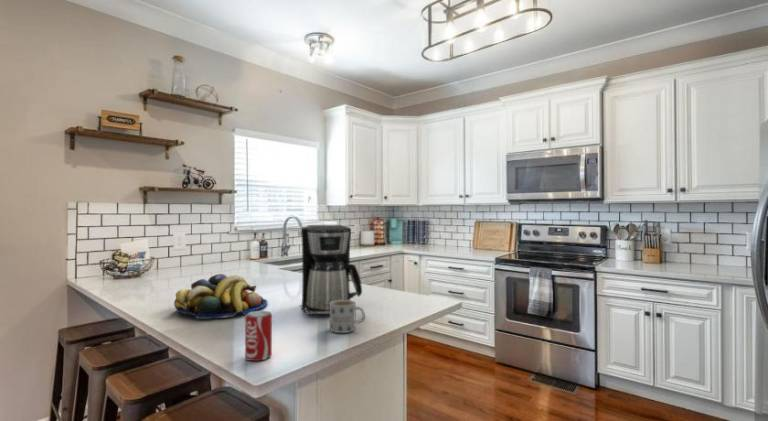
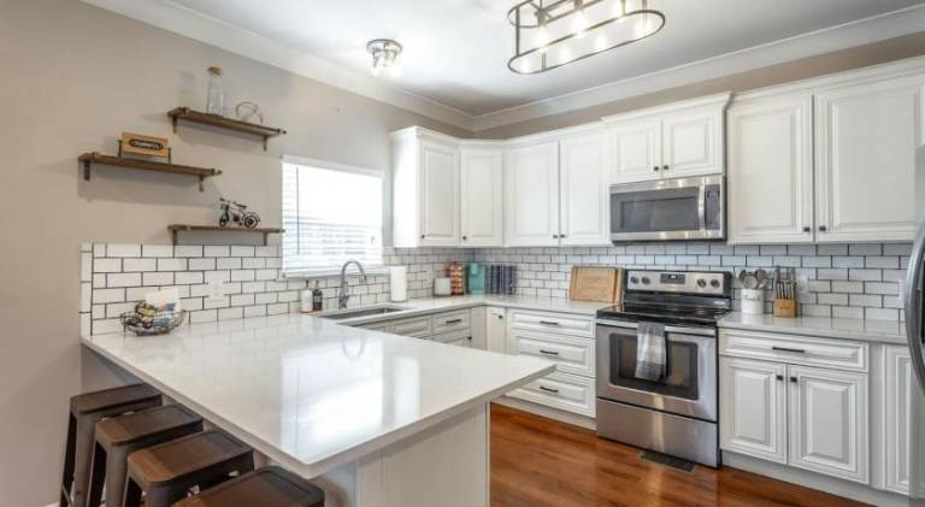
- mug [329,299,366,334]
- coffee maker [300,224,363,316]
- beverage can [244,310,273,362]
- fruit bowl [173,273,269,320]
